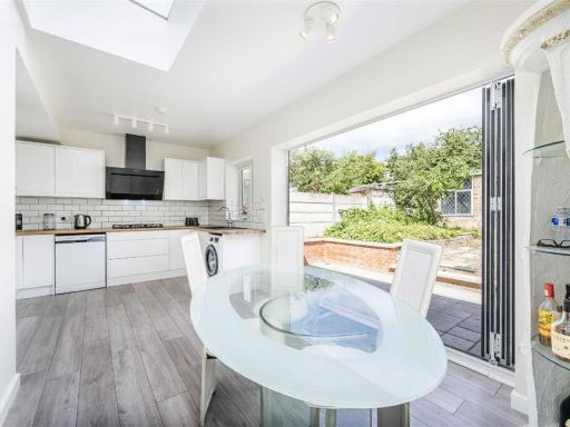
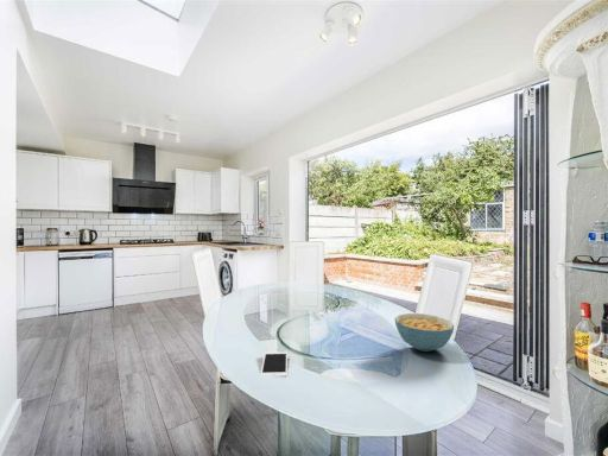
+ cell phone [259,350,289,378]
+ cereal bowl [394,312,455,353]
